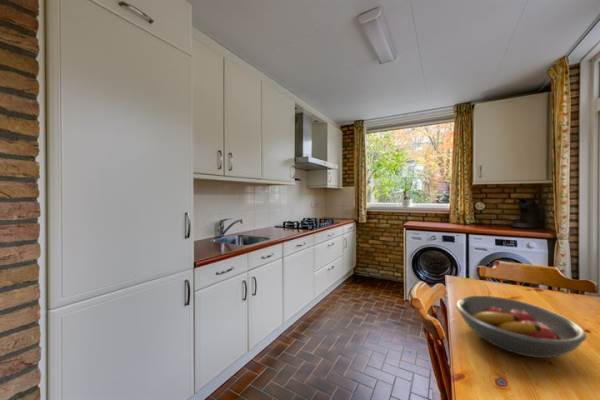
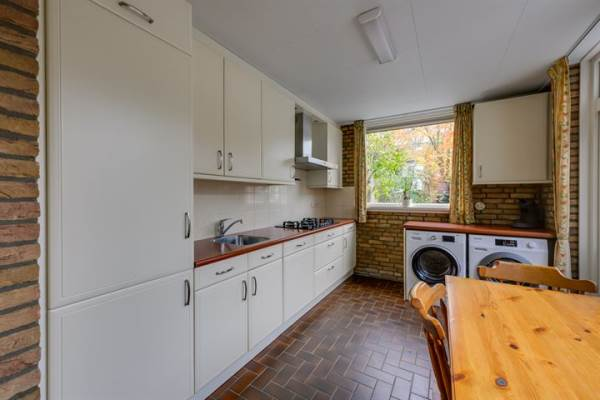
- fruit bowl [455,295,587,359]
